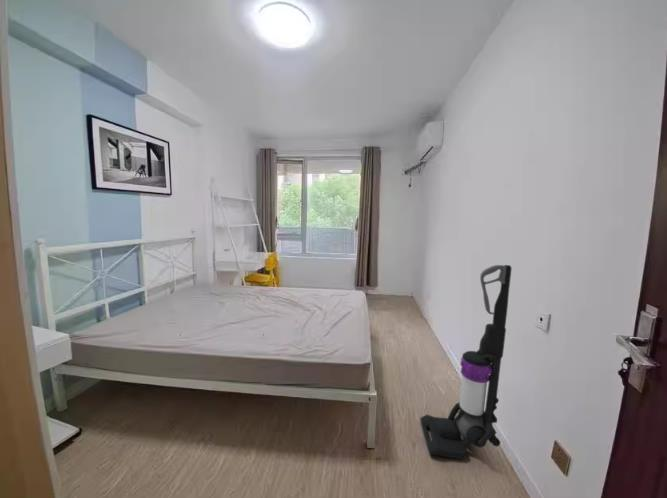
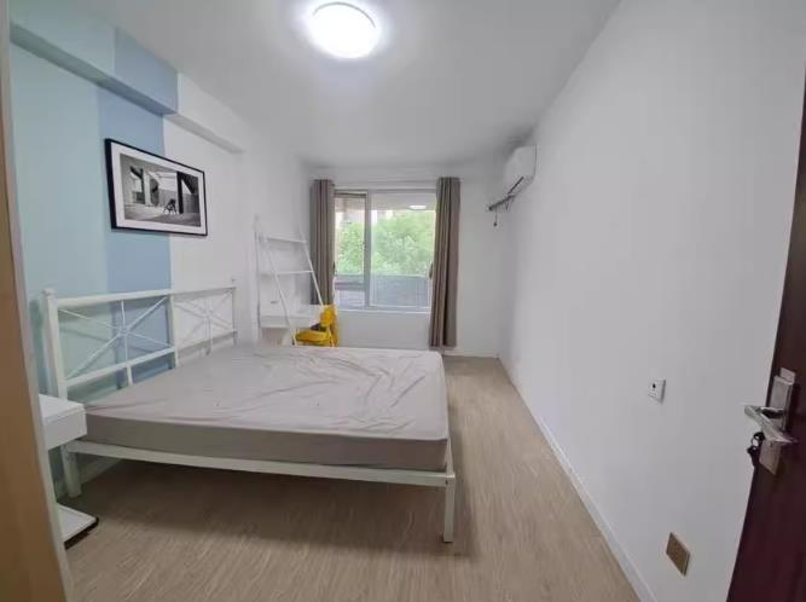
- vacuum cleaner [419,264,513,460]
